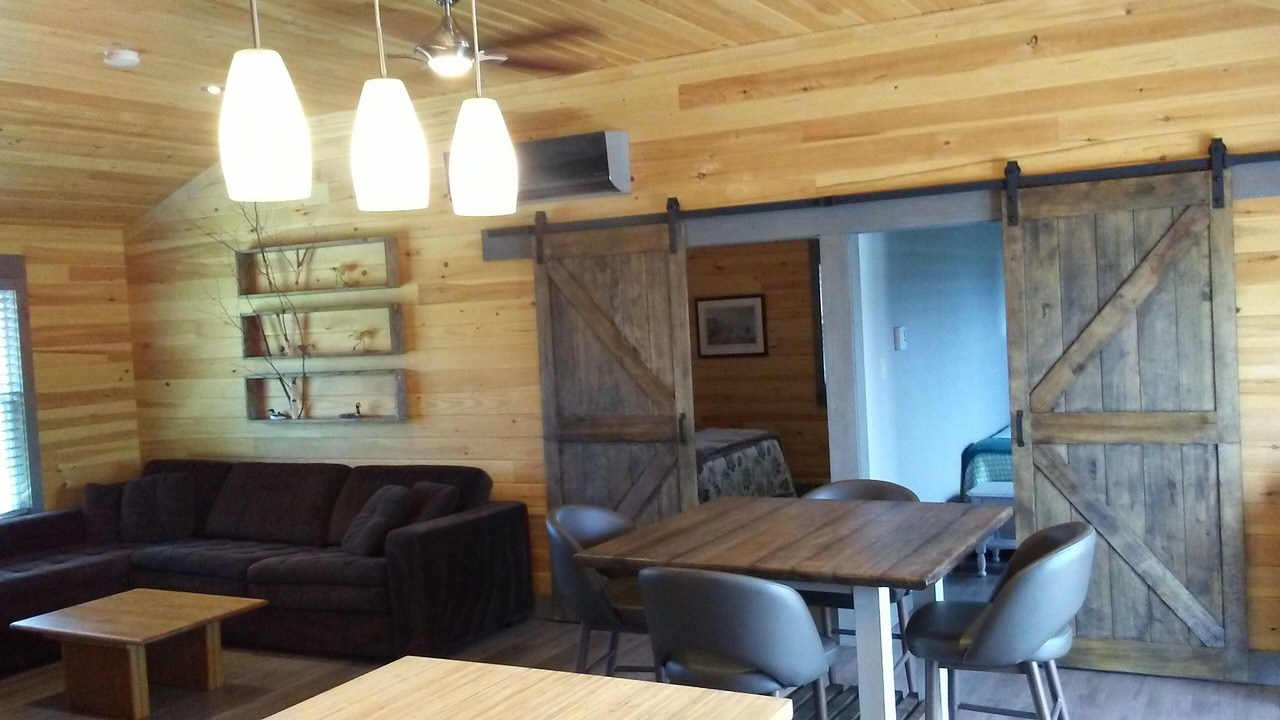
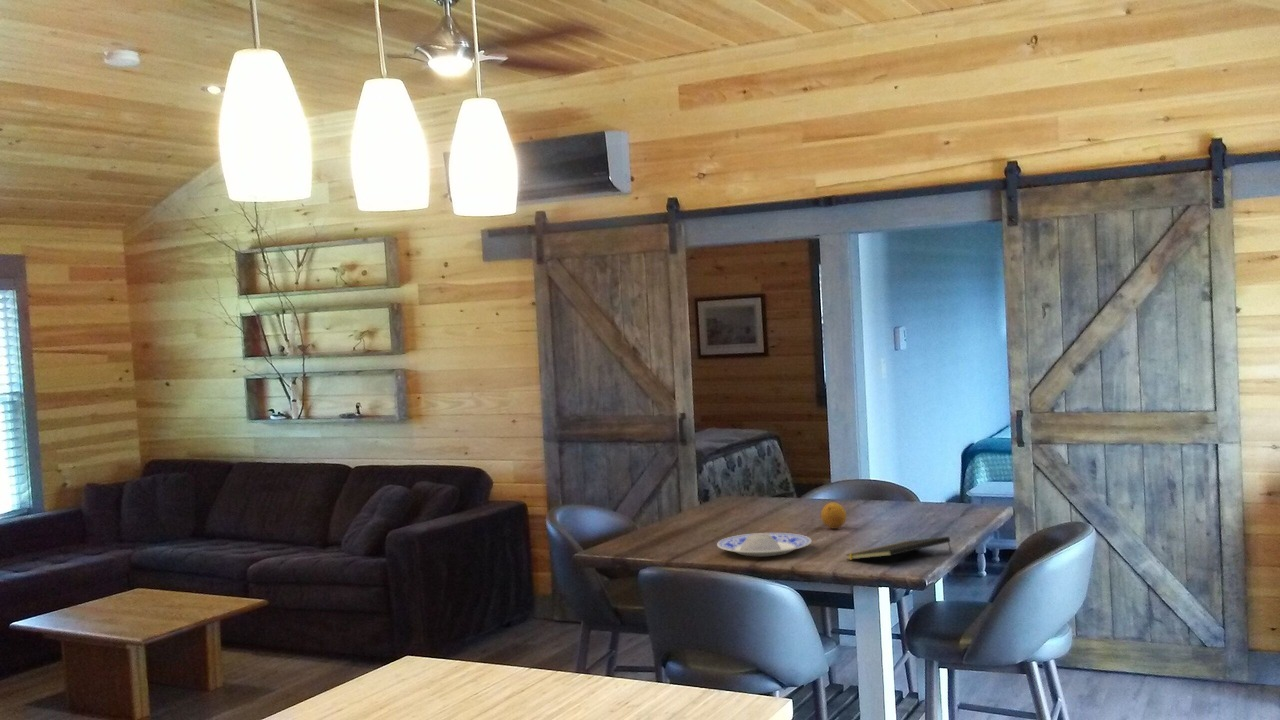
+ notepad [845,536,953,561]
+ plate [716,532,812,557]
+ fruit [820,502,847,530]
